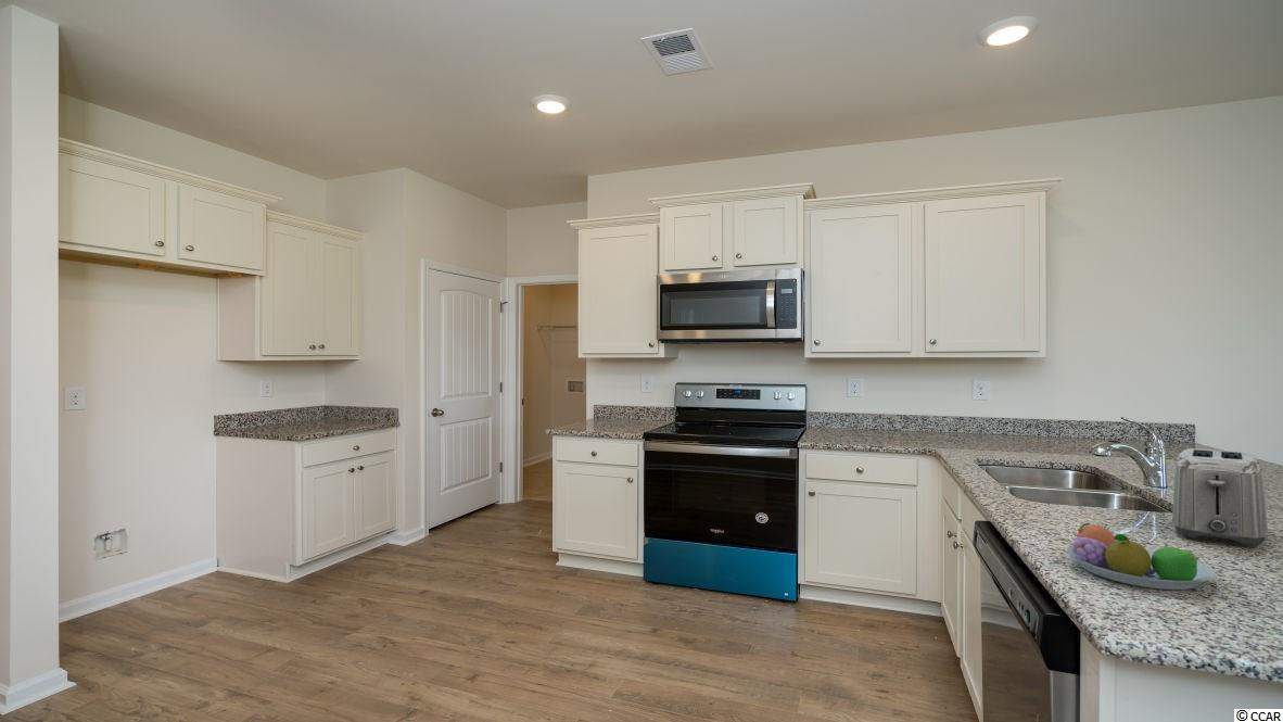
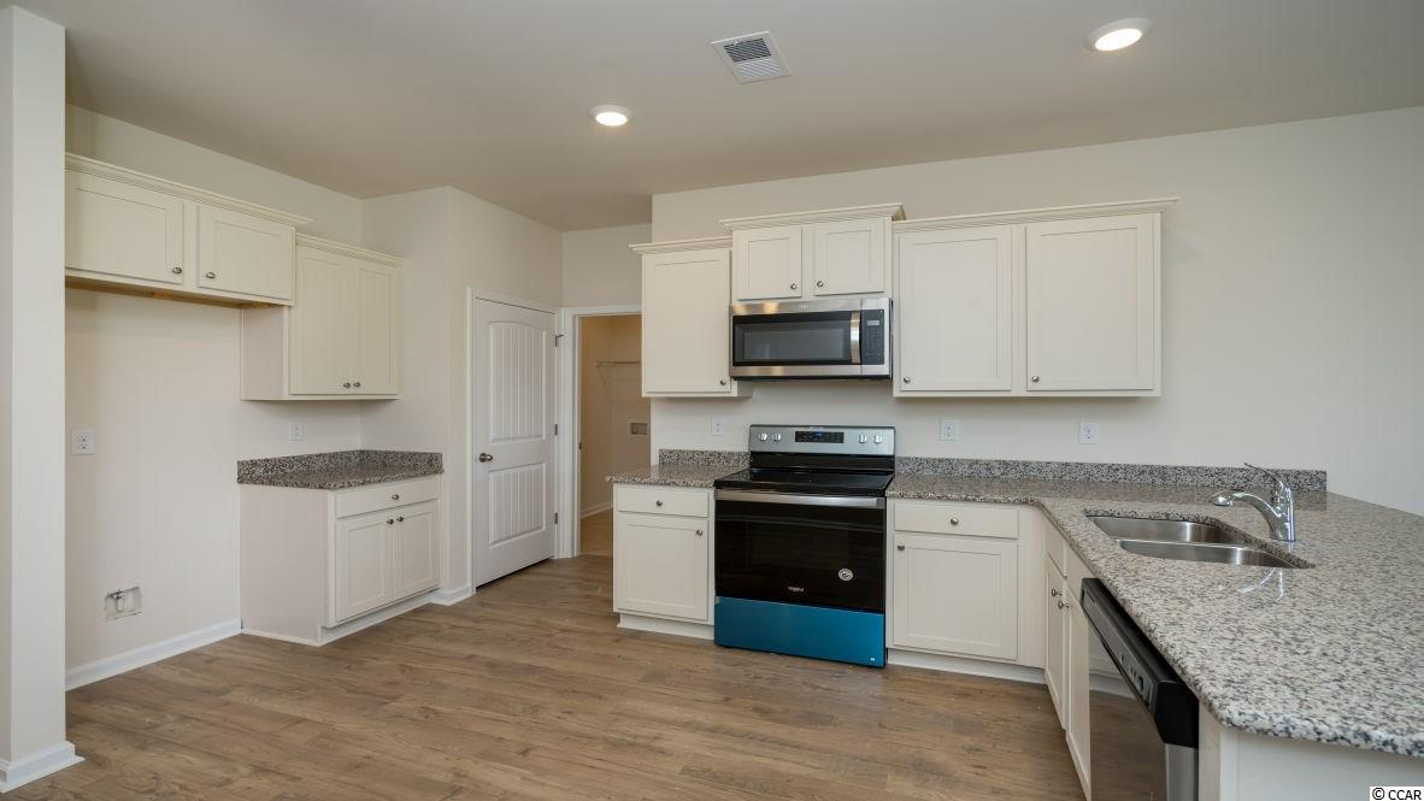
- toaster [1171,447,1269,547]
- fruit bowl [1066,522,1216,591]
